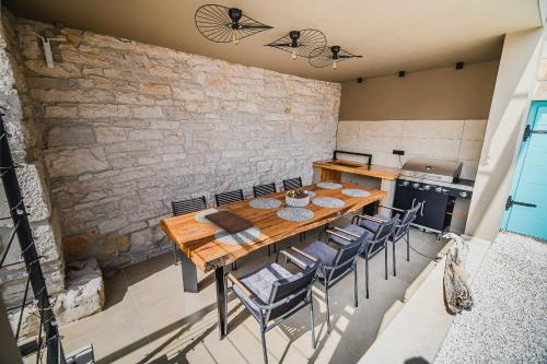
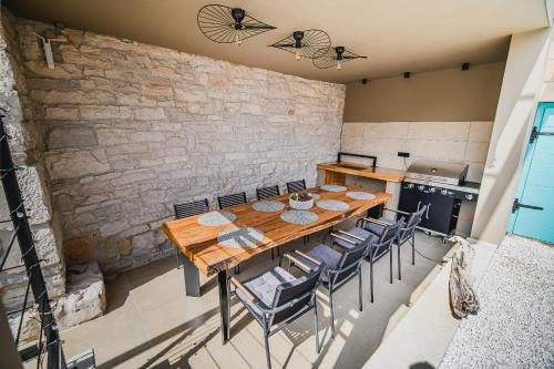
- cutting board [203,209,255,235]
